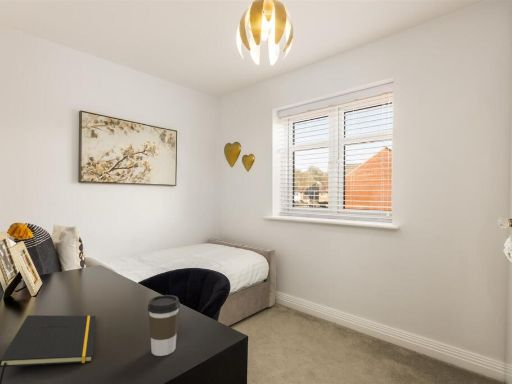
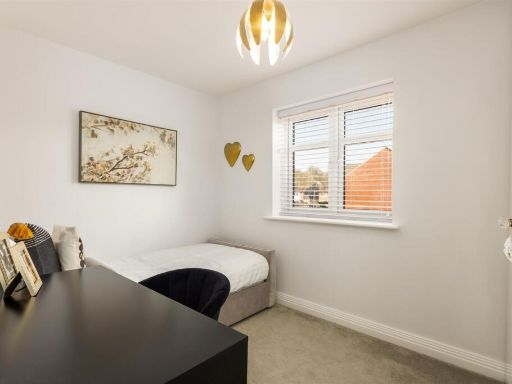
- coffee cup [147,294,181,357]
- notepad [0,314,97,384]
